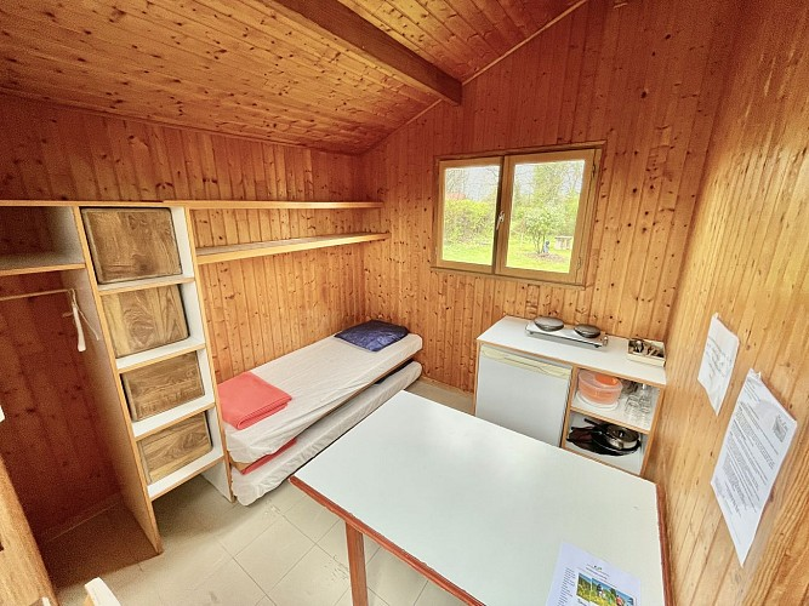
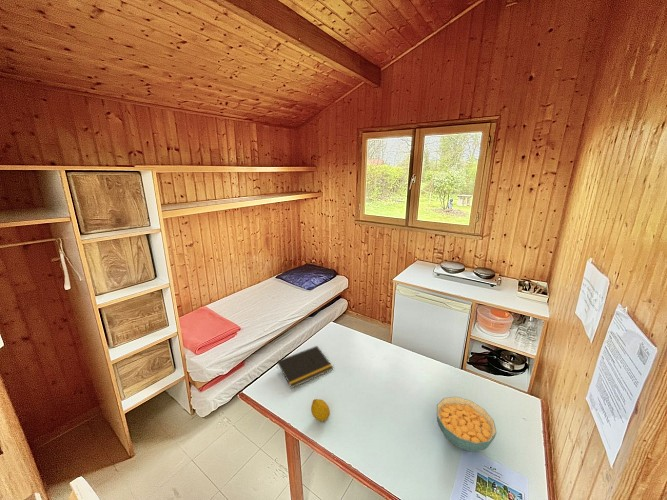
+ cereal bowl [436,396,498,453]
+ fruit [310,398,331,422]
+ notepad [276,345,334,389]
